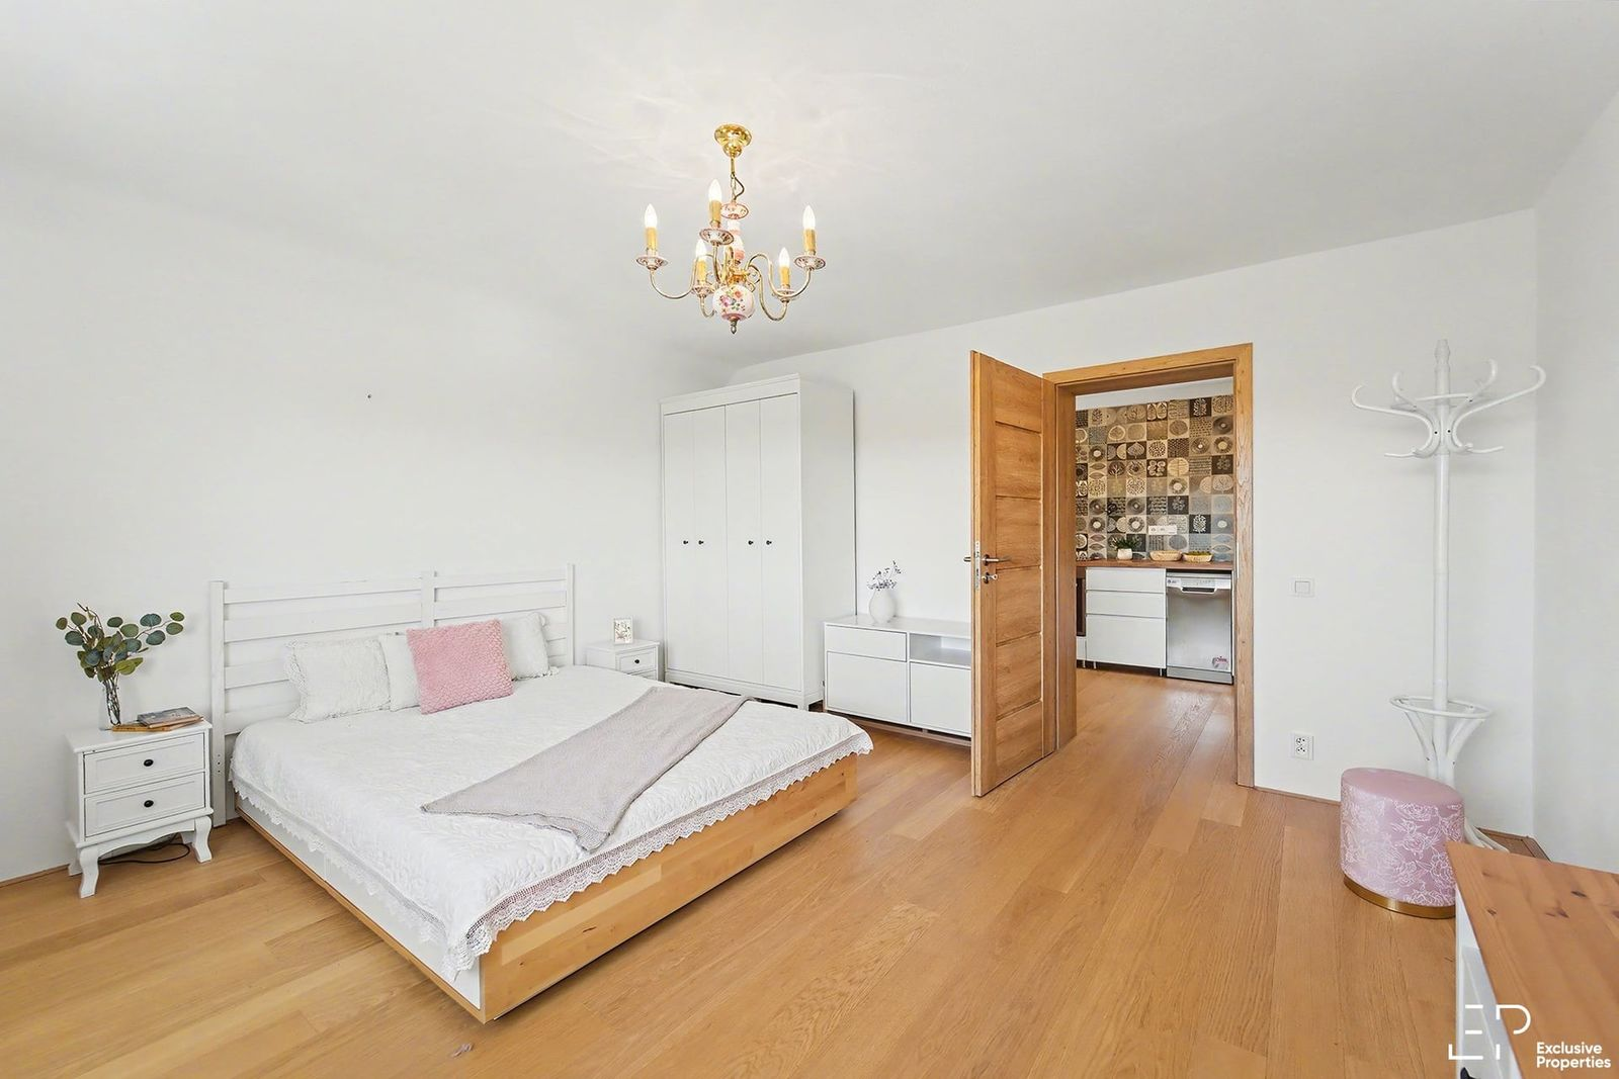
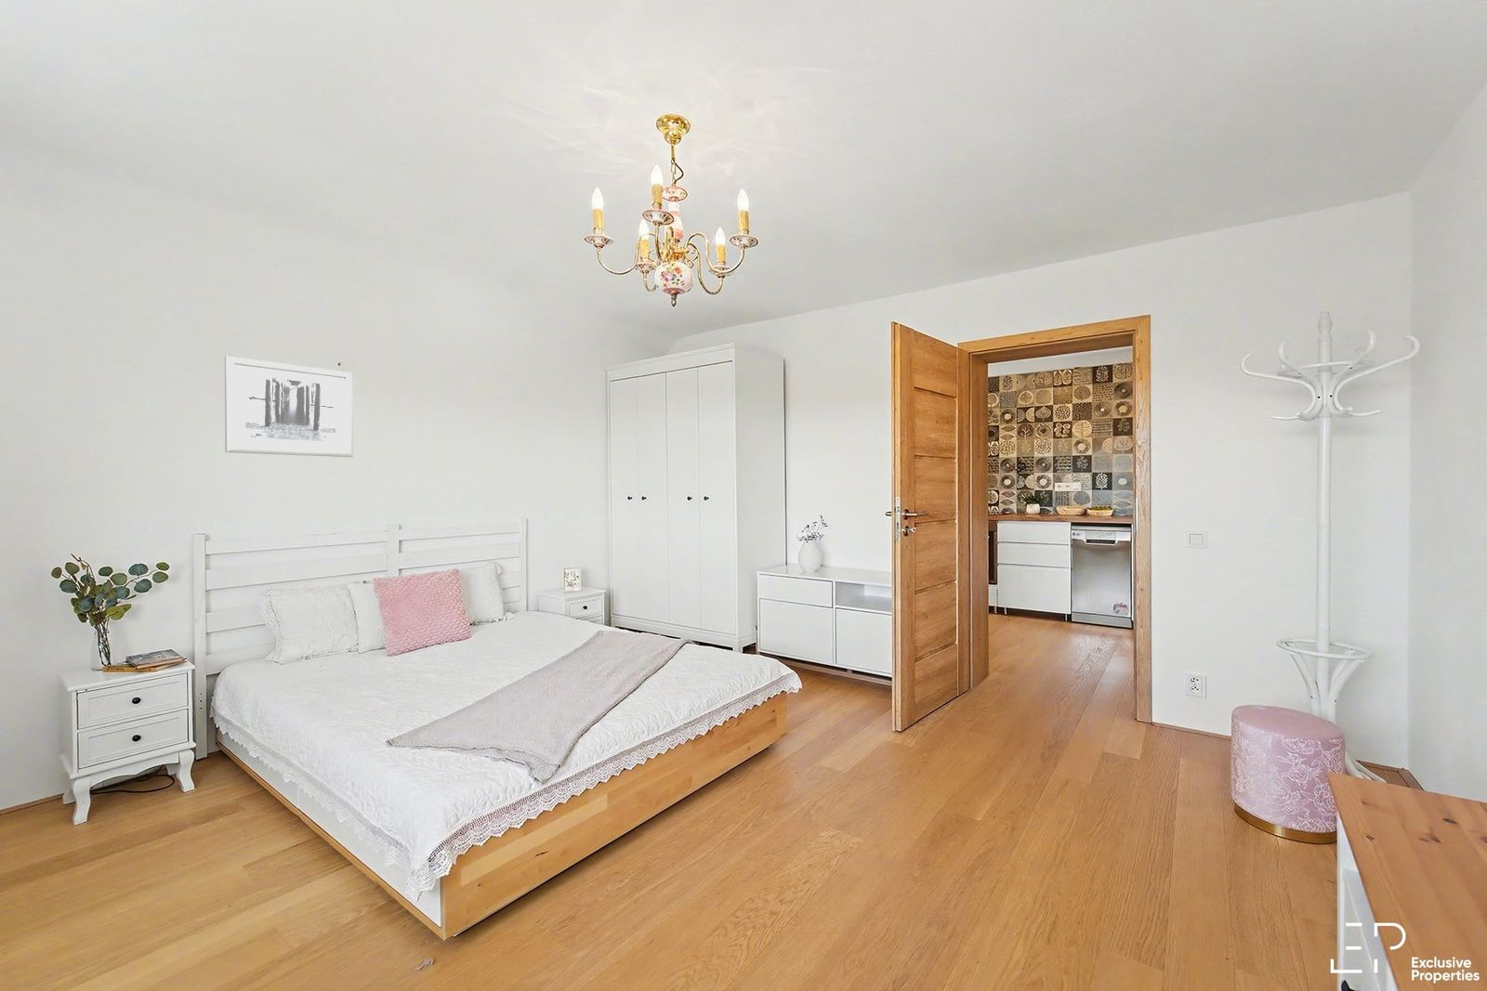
+ wall art [223,356,354,458]
